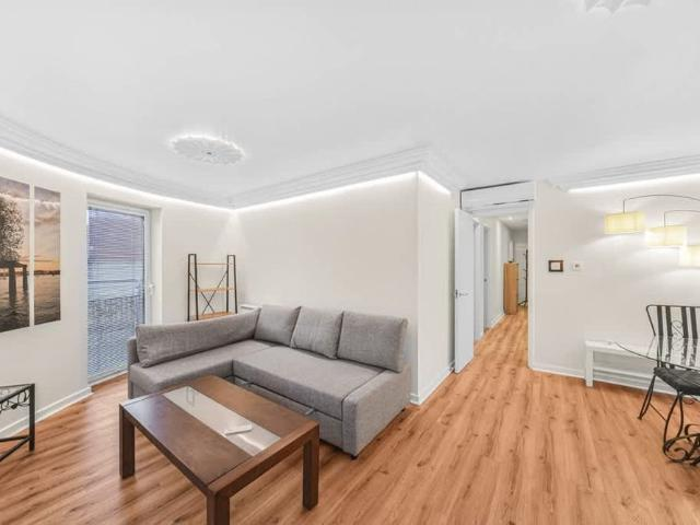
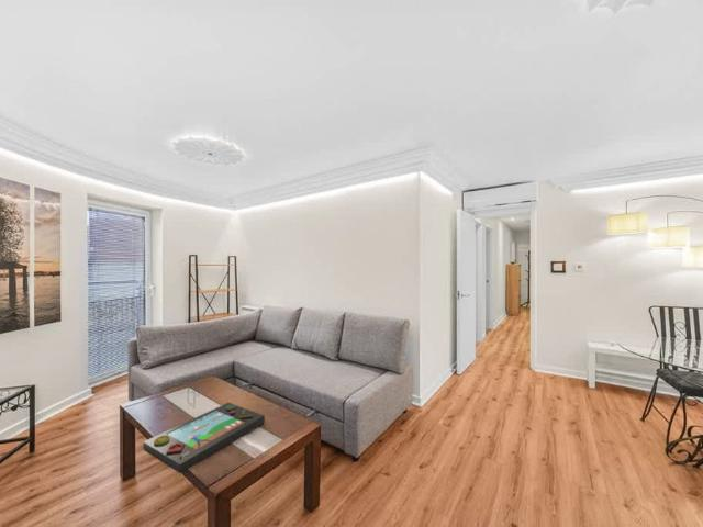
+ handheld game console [142,402,266,474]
